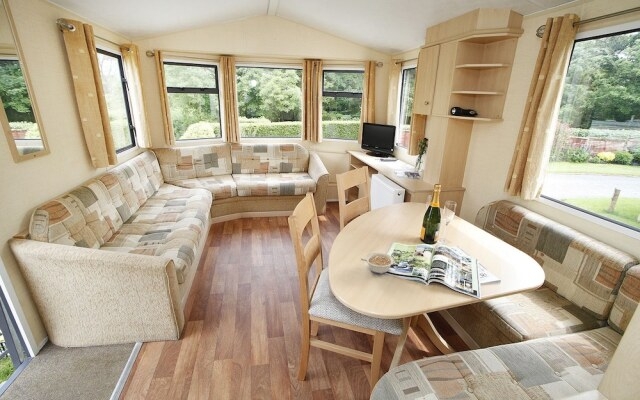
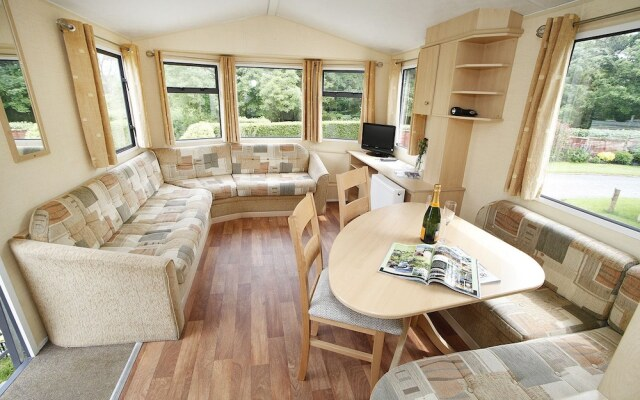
- legume [360,252,395,275]
